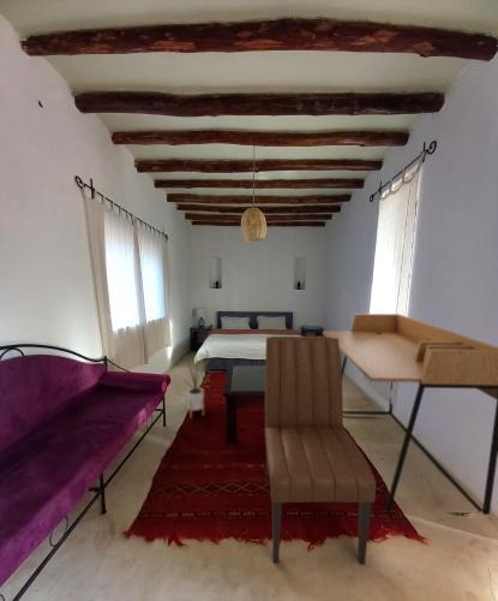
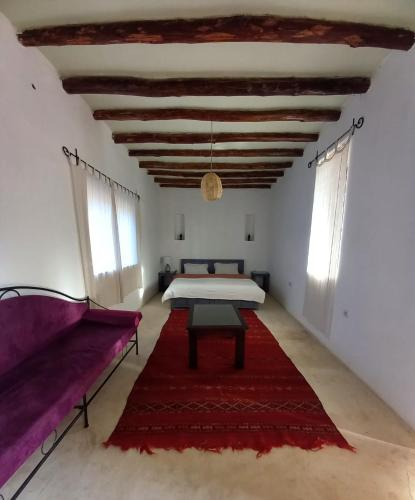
- house plant [176,353,211,419]
- desk [322,313,498,517]
- chair [264,335,377,566]
